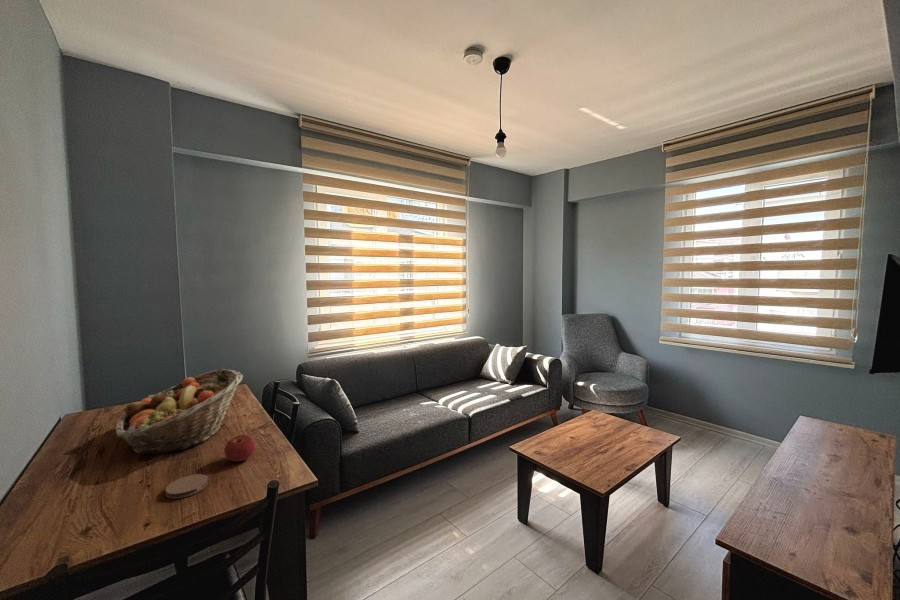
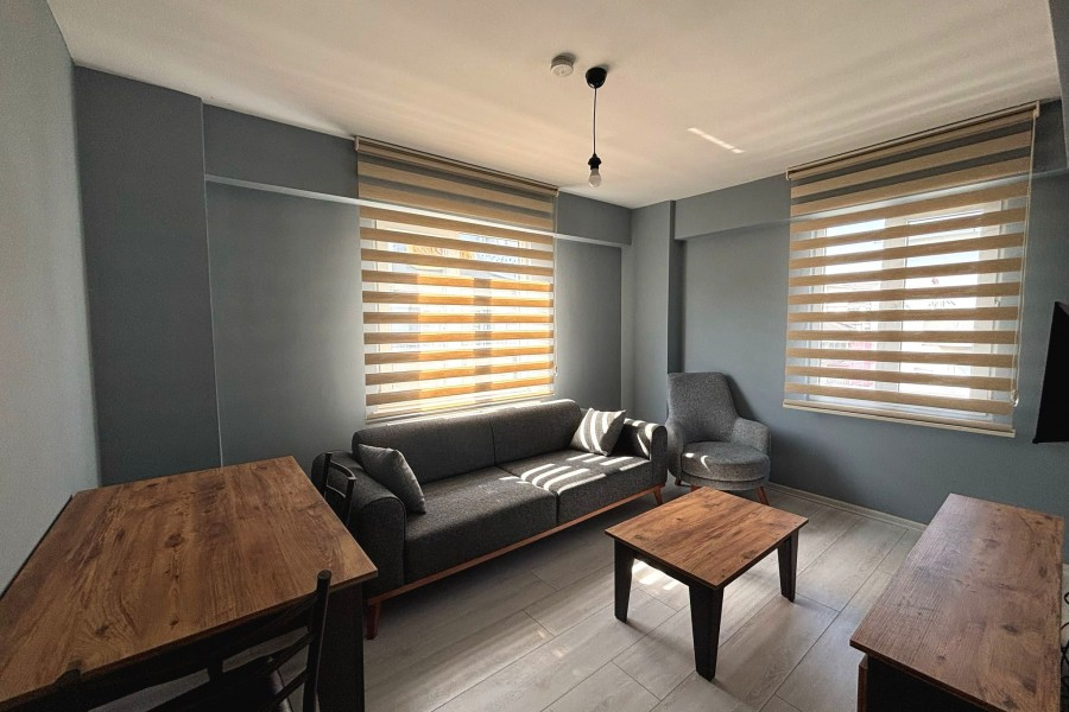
- coaster [164,473,209,500]
- apple [223,434,256,462]
- fruit basket [115,368,244,455]
